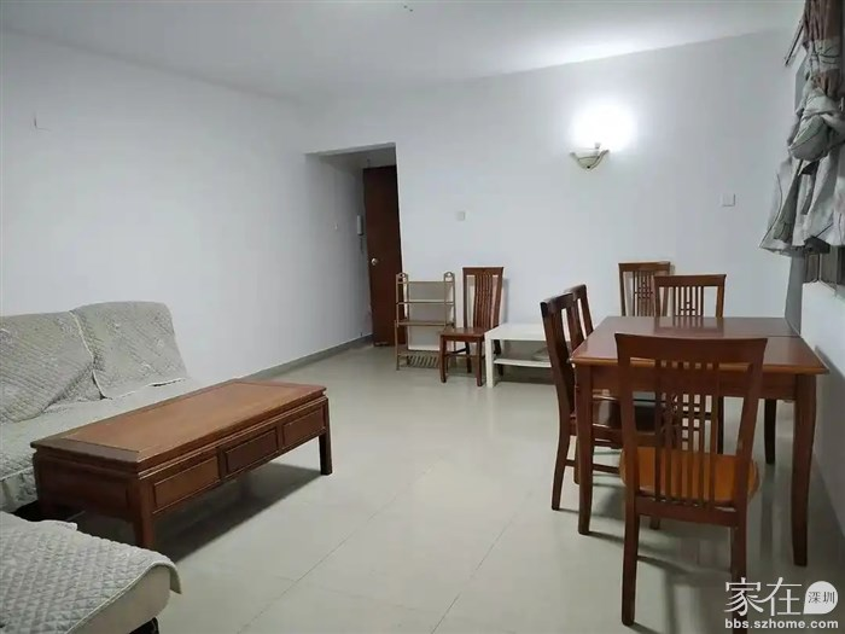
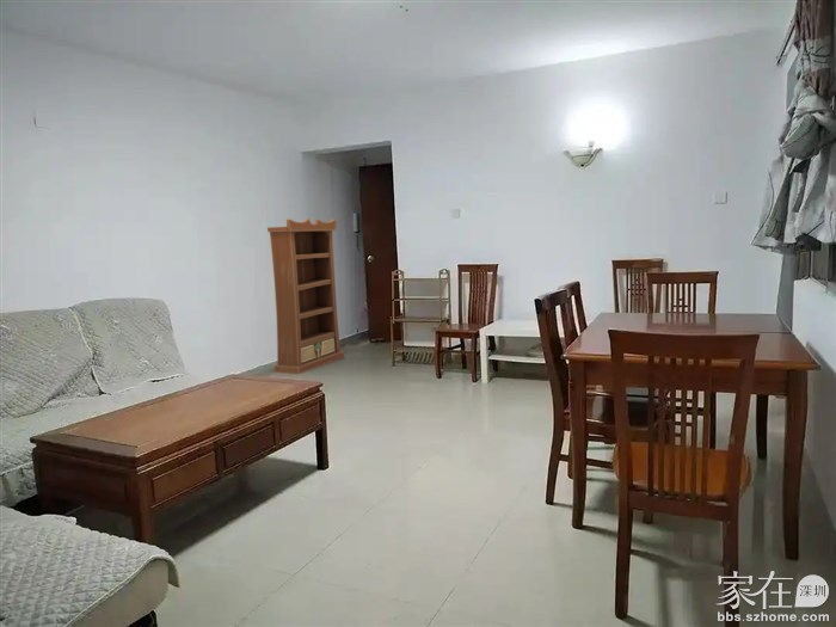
+ bookcase [266,217,346,375]
